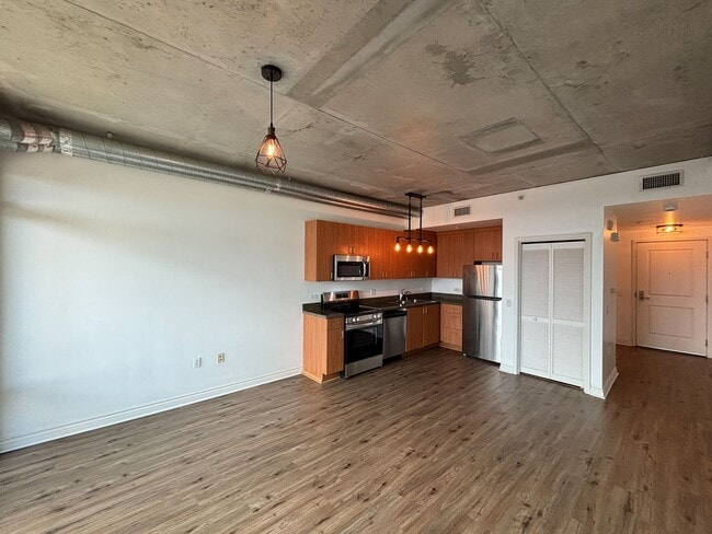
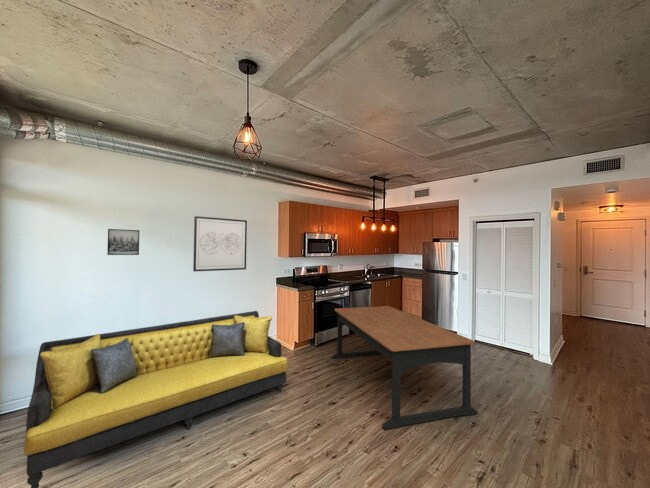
+ wall art [192,215,248,272]
+ dining table [330,305,479,431]
+ sofa [23,310,289,488]
+ wall art [106,228,140,256]
